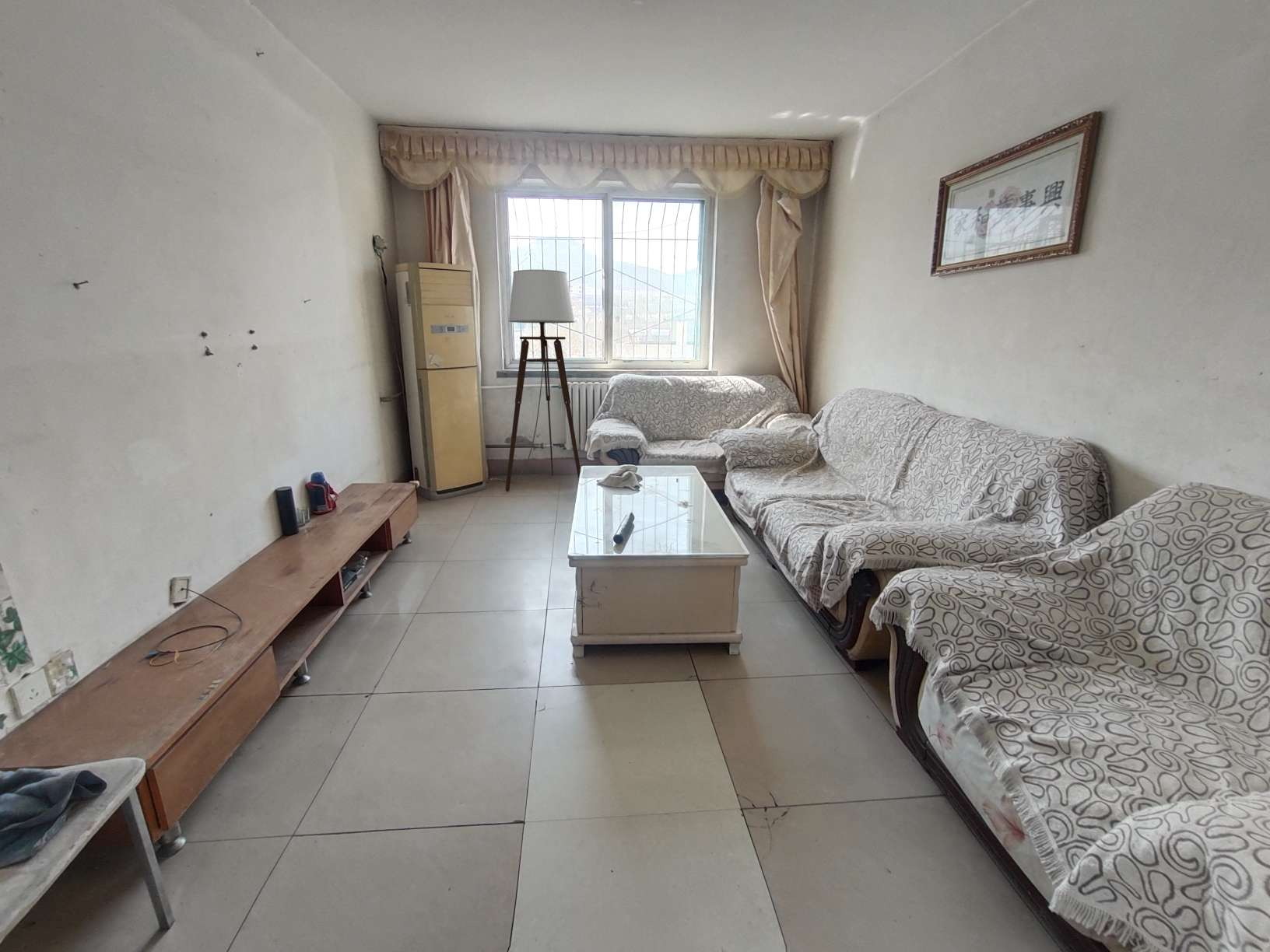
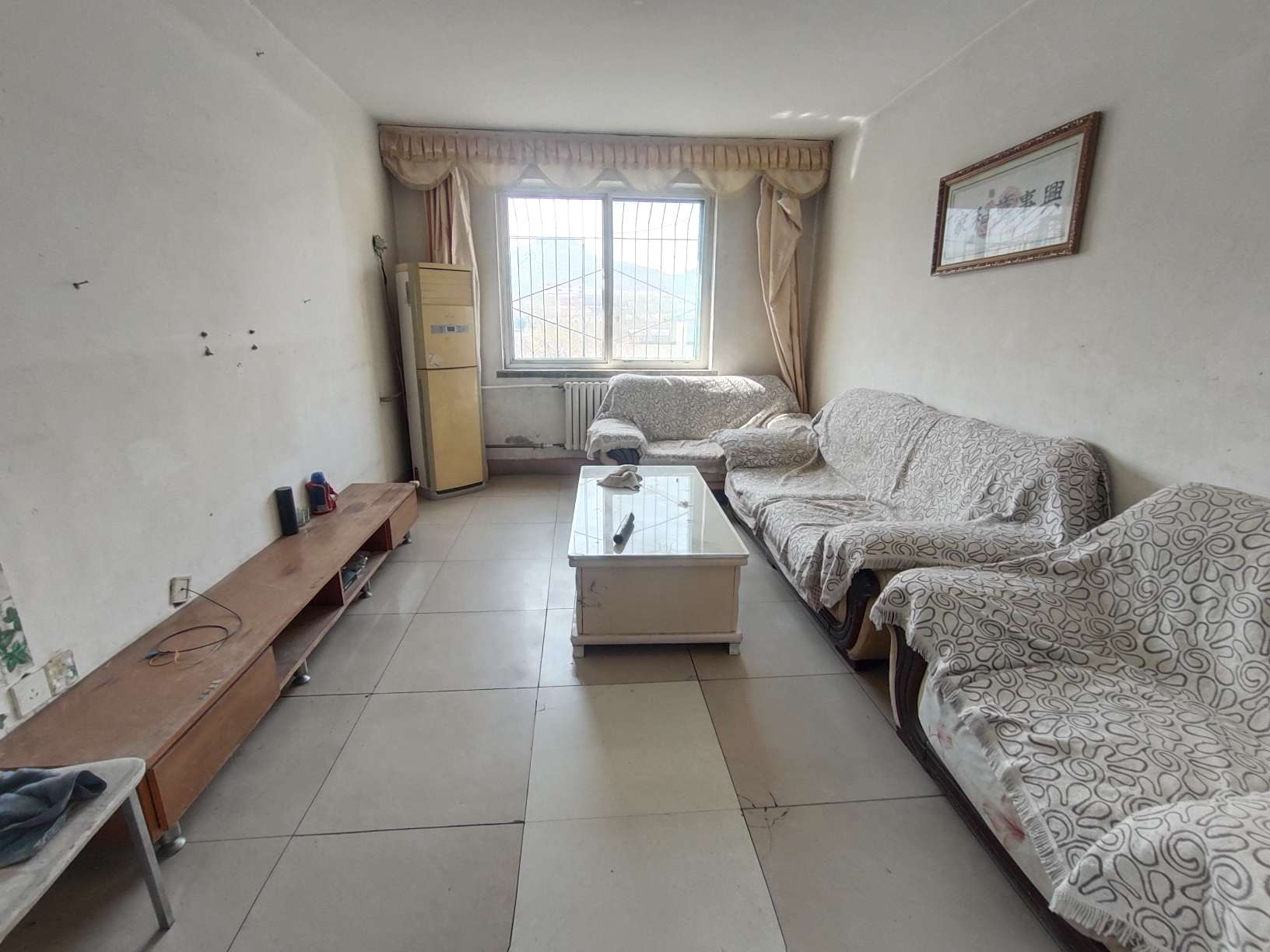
- floor lamp [489,269,581,492]
